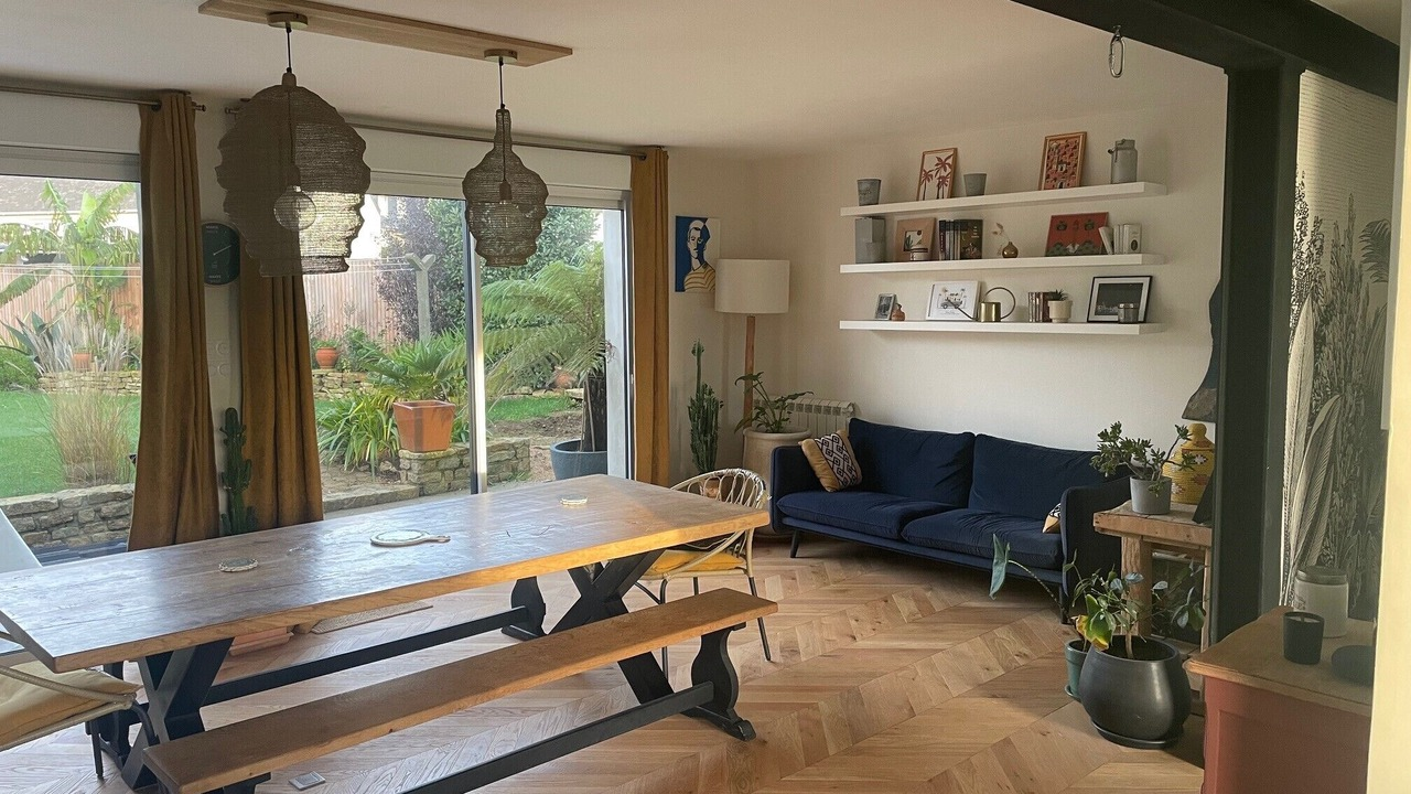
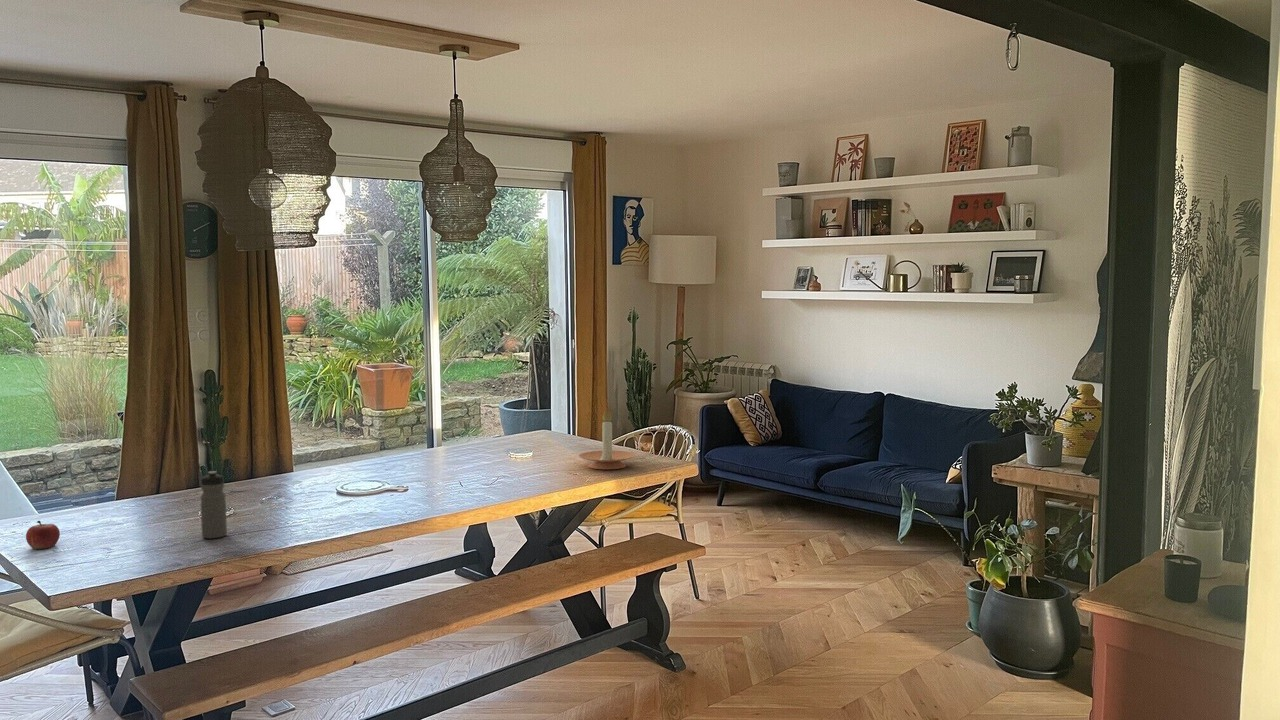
+ candle holder [578,404,637,470]
+ fruit [25,520,61,550]
+ water bottle [199,470,228,540]
